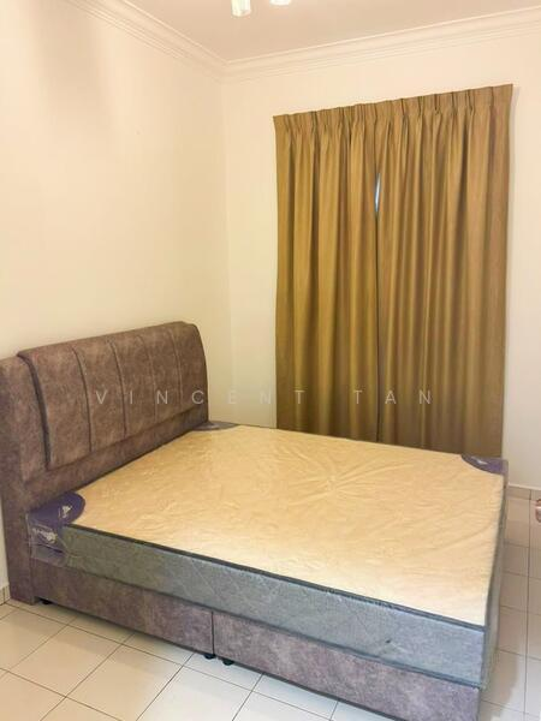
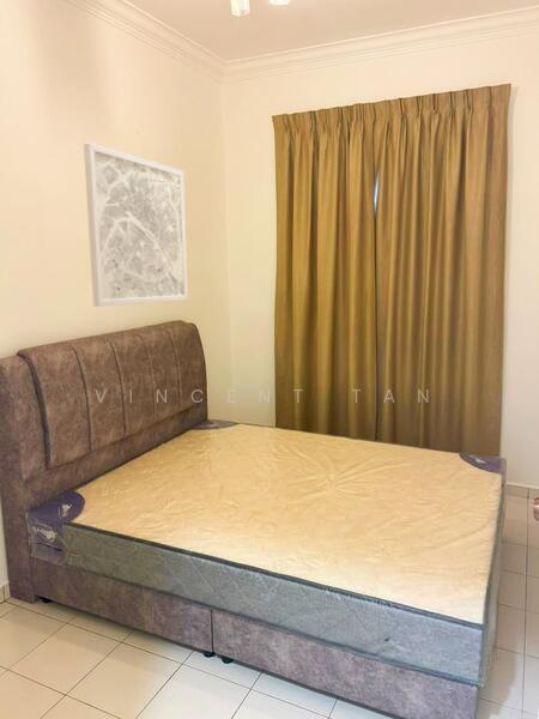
+ wall art [83,143,189,308]
